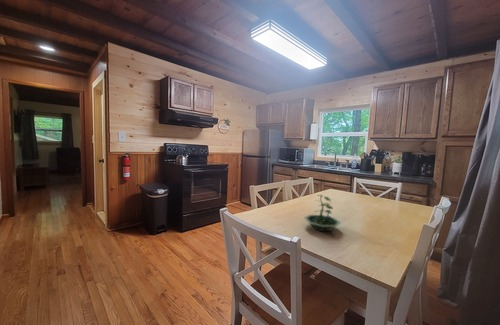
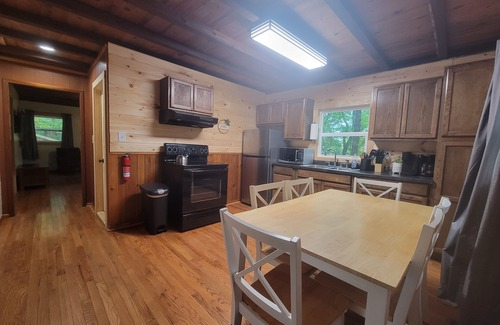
- terrarium [303,194,342,232]
